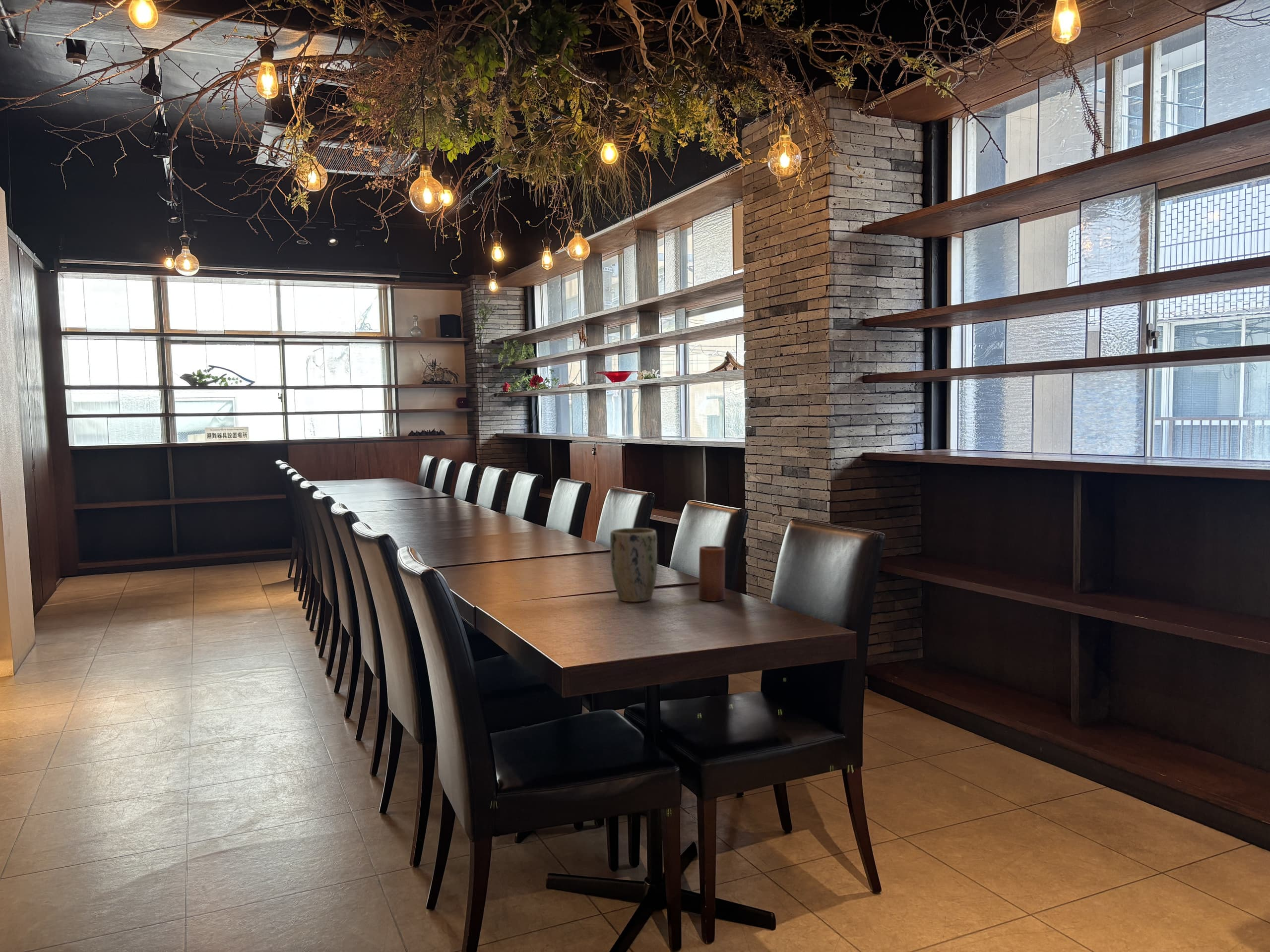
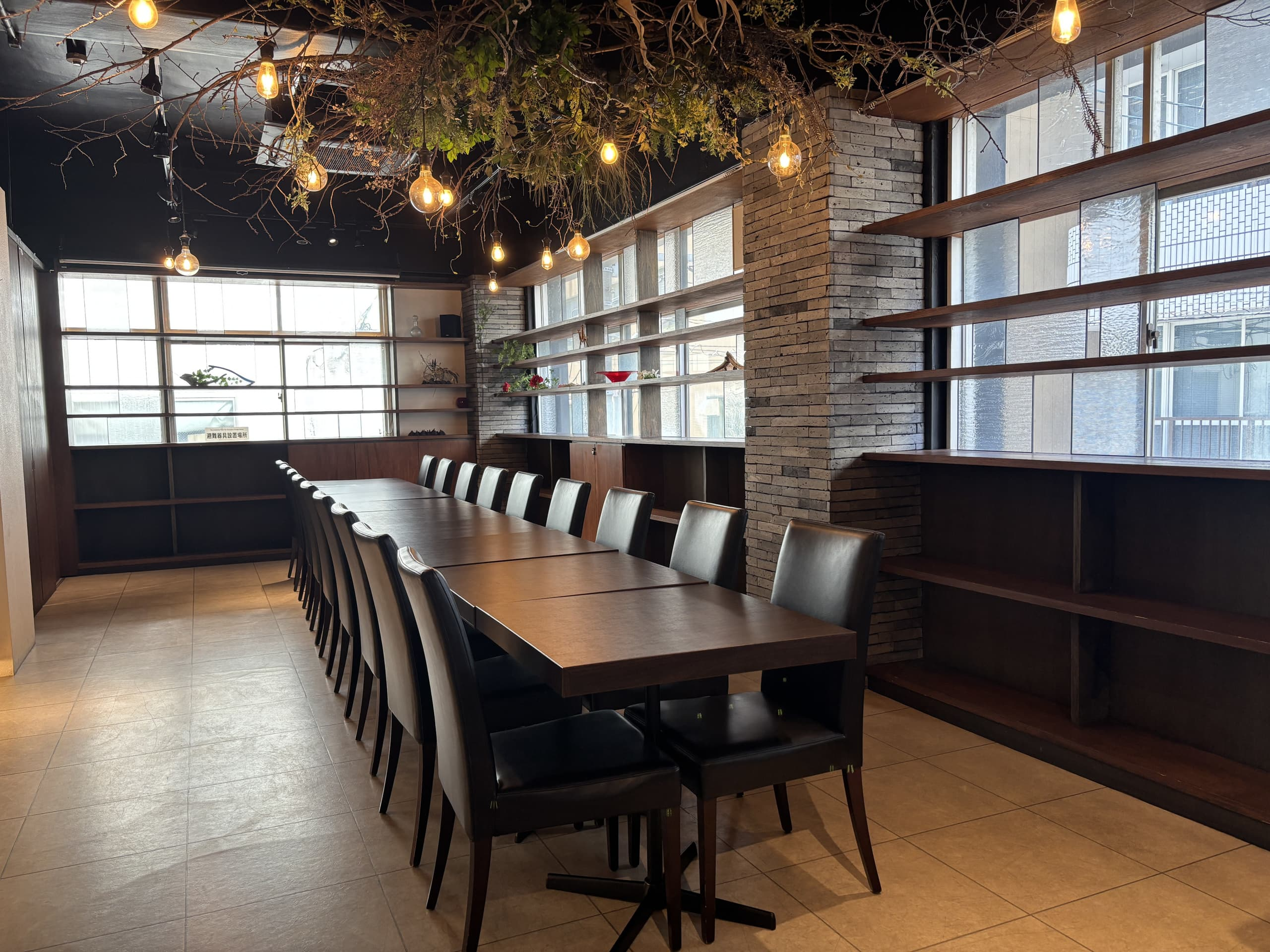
- plant pot [610,528,658,602]
- candle [698,545,726,601]
